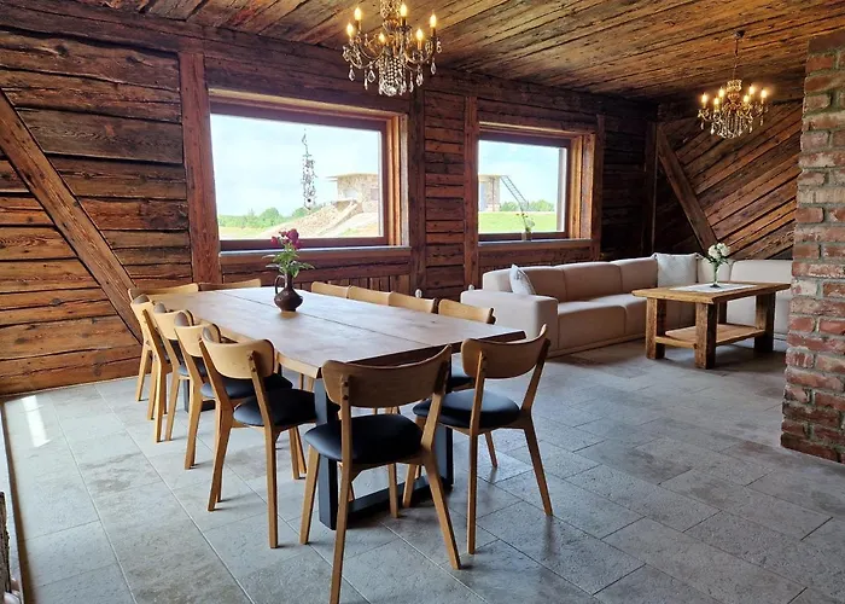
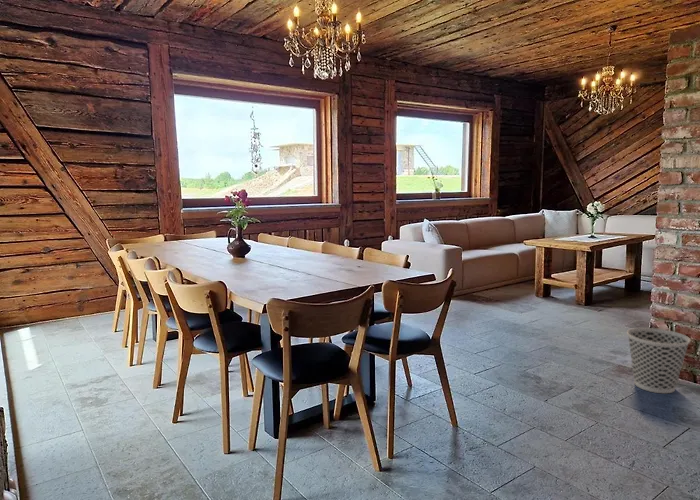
+ wastebasket [626,327,691,394]
